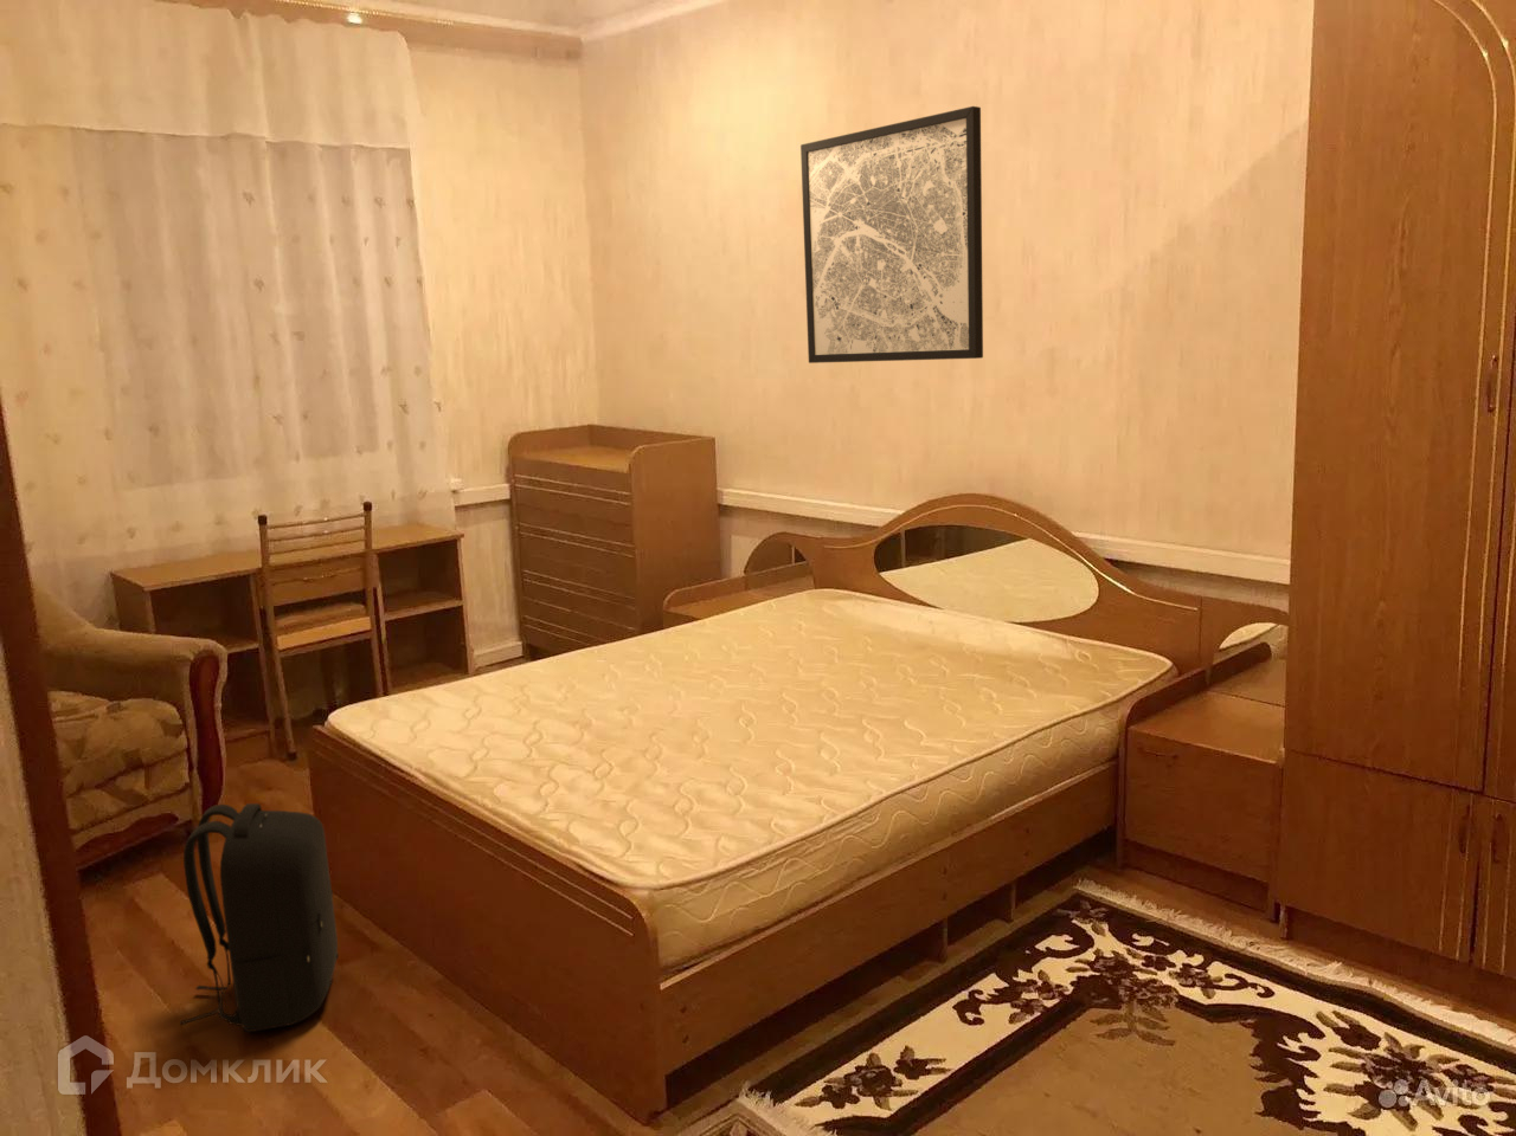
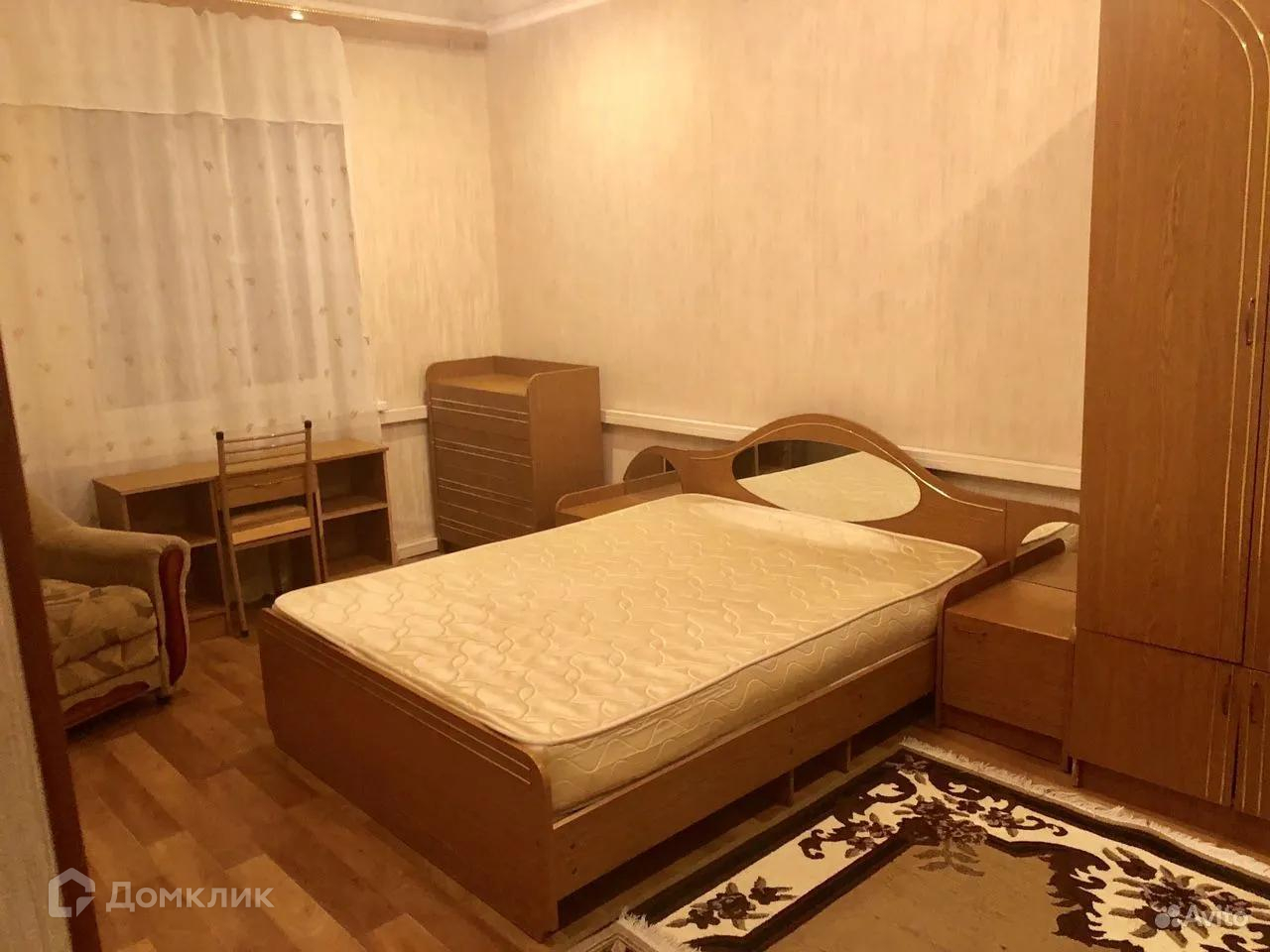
- backpack [179,802,340,1033]
- wall art [800,105,985,364]
